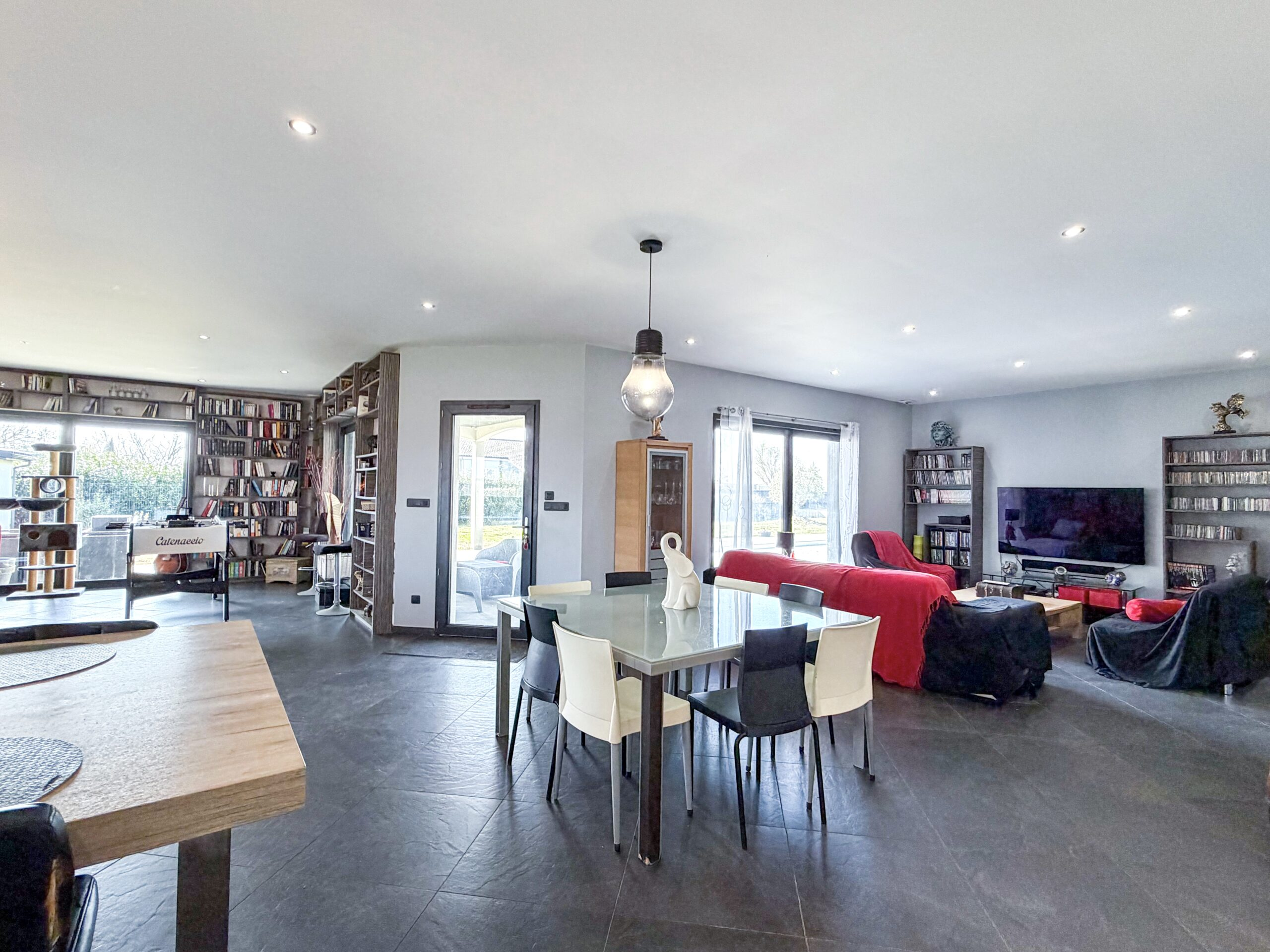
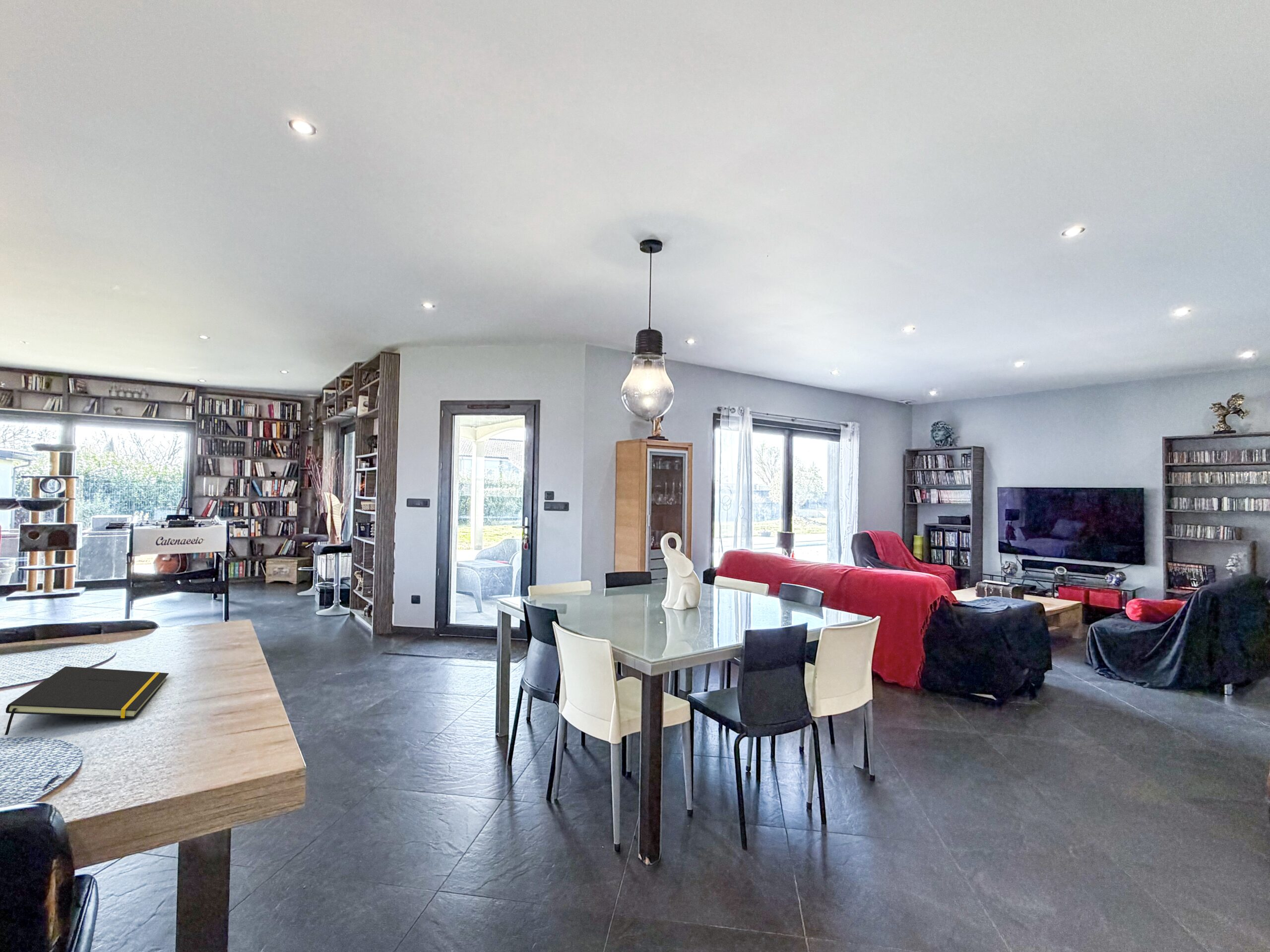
+ notepad [4,666,169,735]
